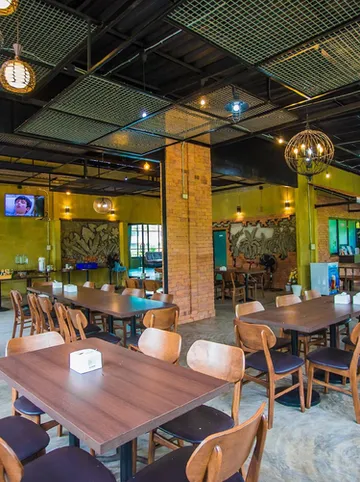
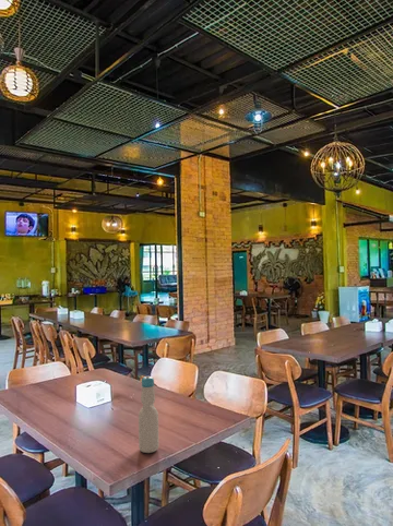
+ bottle [138,375,159,454]
